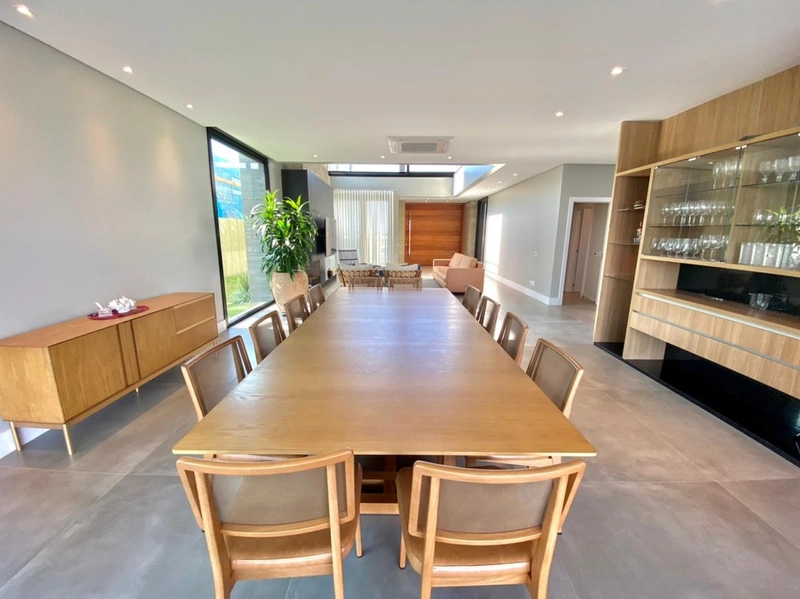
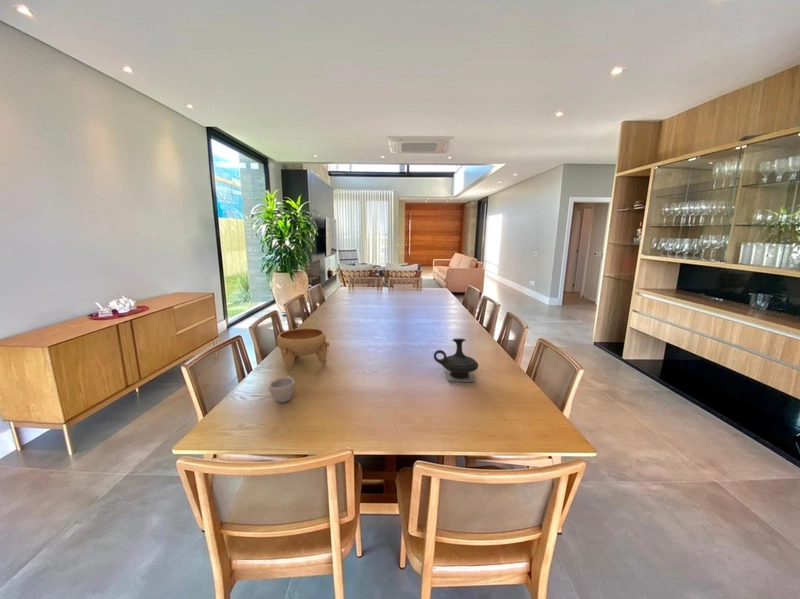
+ teapot [433,338,479,383]
+ cup [268,375,296,403]
+ bowl [276,327,330,371]
